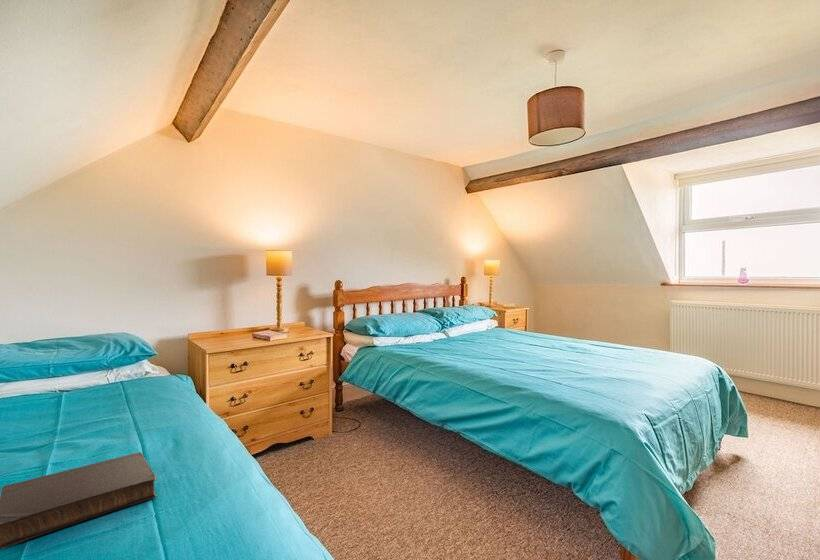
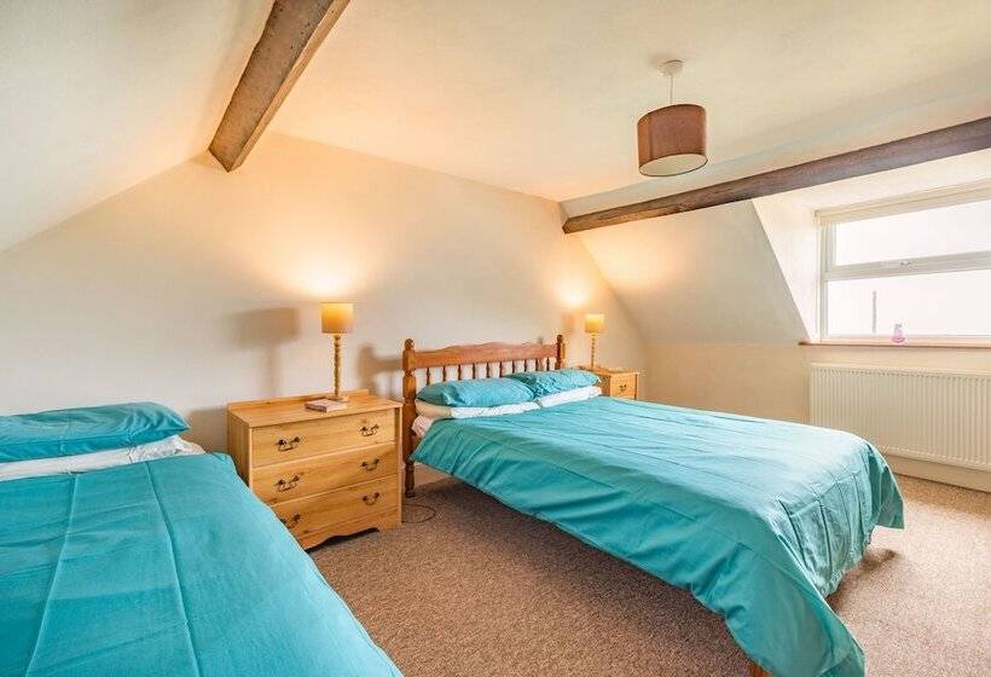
- book [0,451,157,550]
